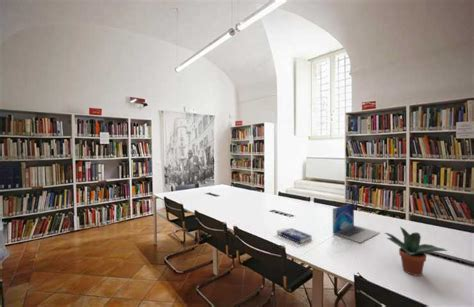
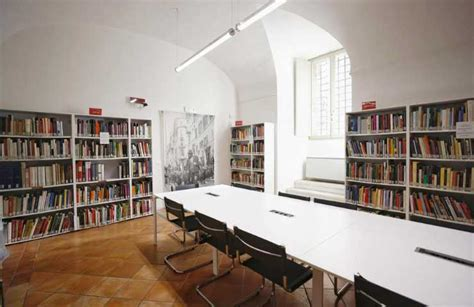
- potted plant [384,226,448,277]
- book [276,227,313,245]
- laptop [332,202,381,244]
